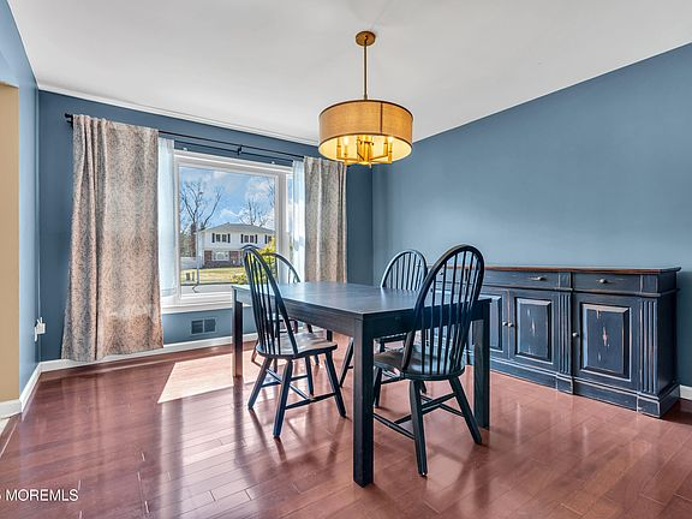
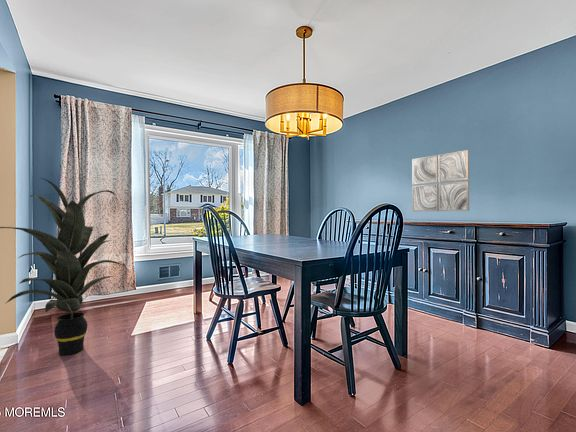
+ wall art [411,149,470,213]
+ indoor plant [0,177,123,356]
